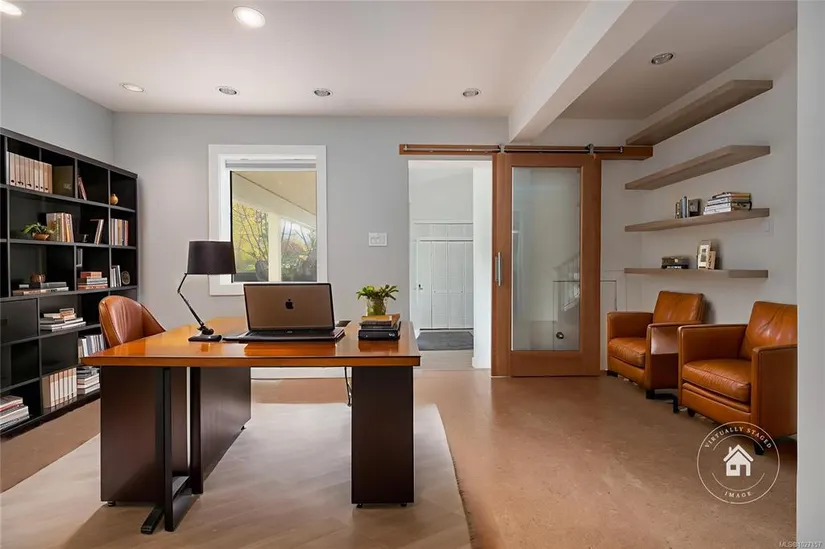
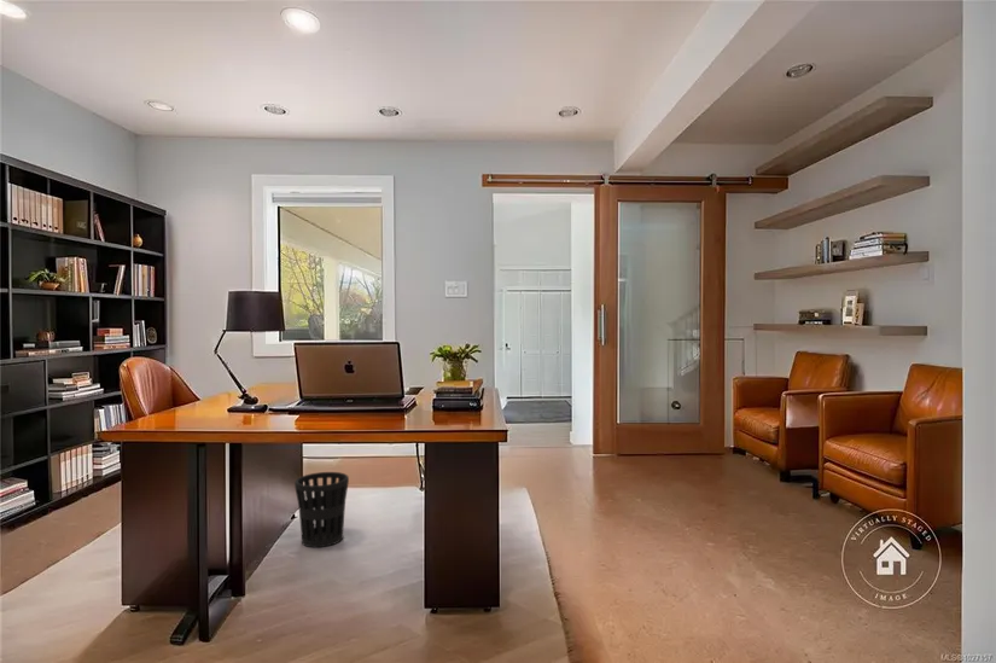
+ wastebasket [293,471,350,548]
